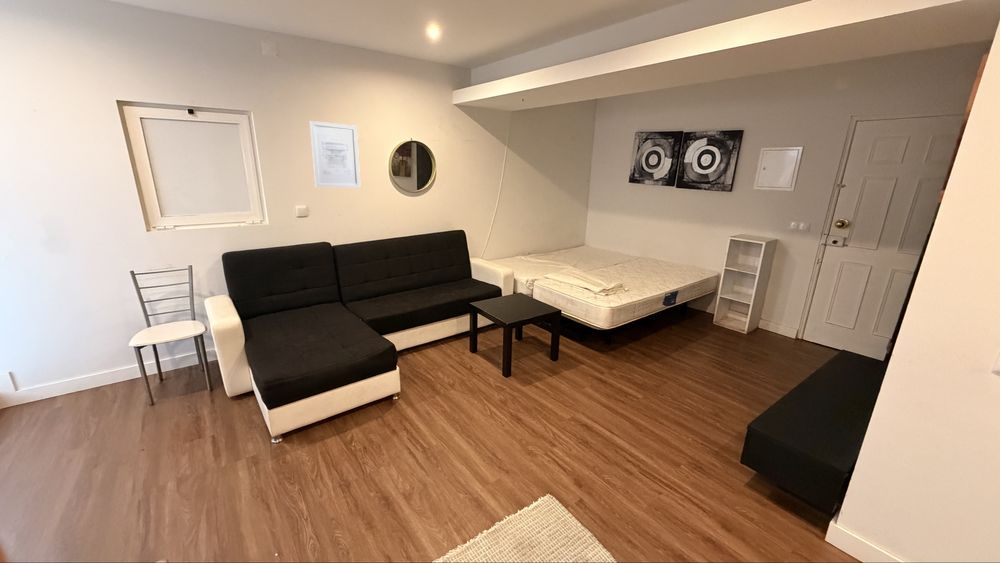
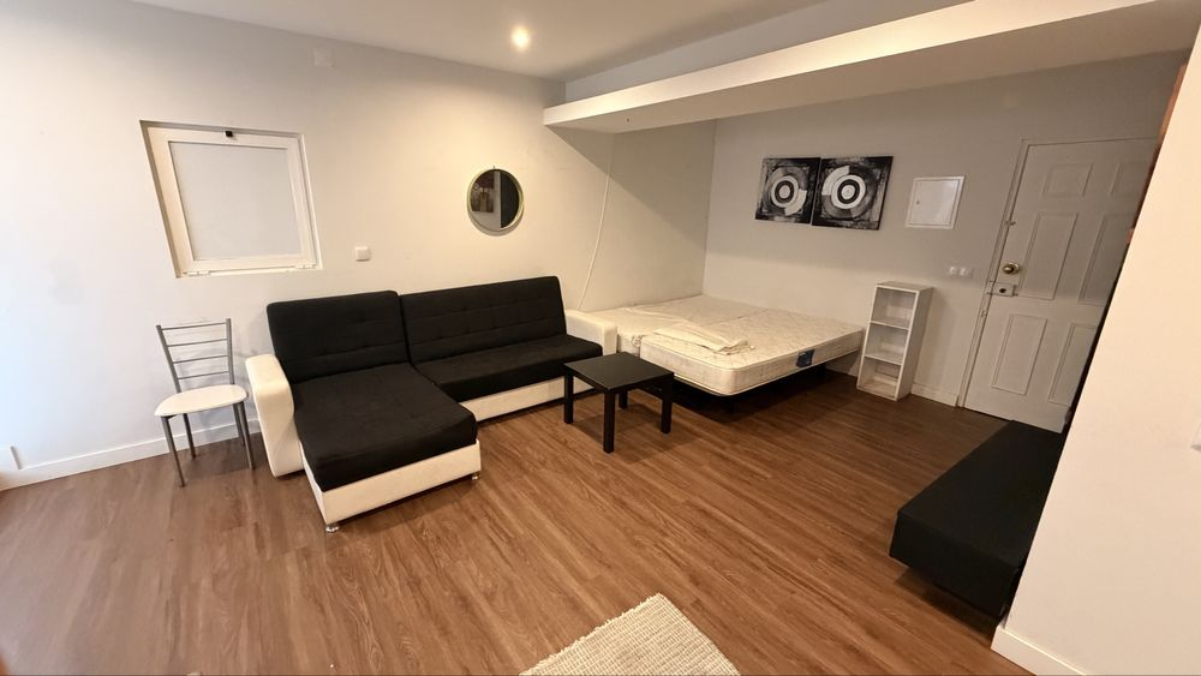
- wall art [309,120,362,189]
